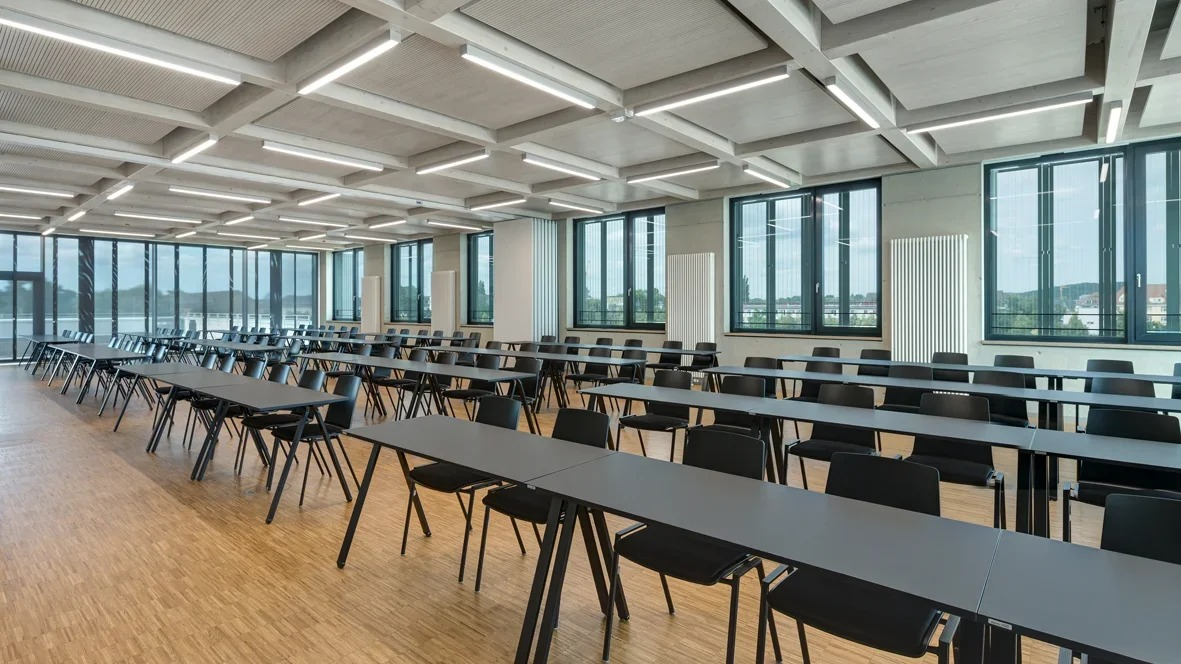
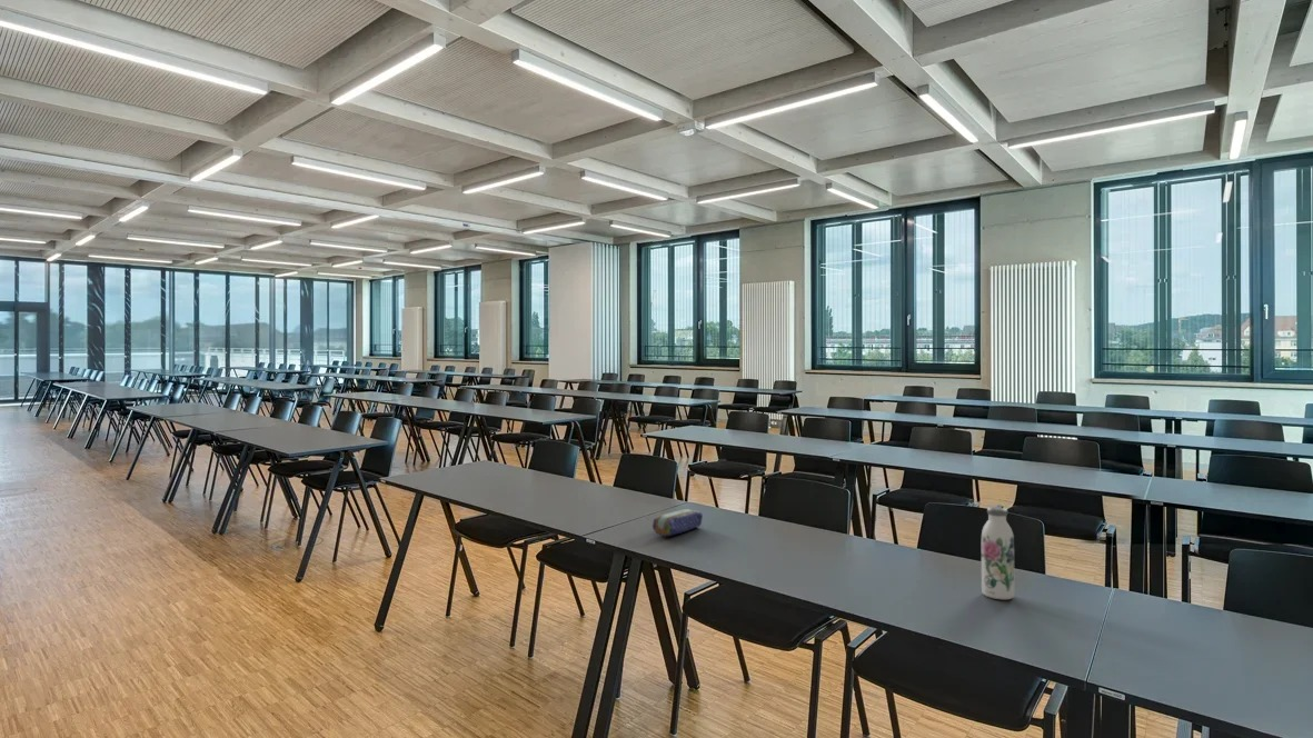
+ water bottle [981,506,1015,600]
+ pencil case [651,508,704,537]
